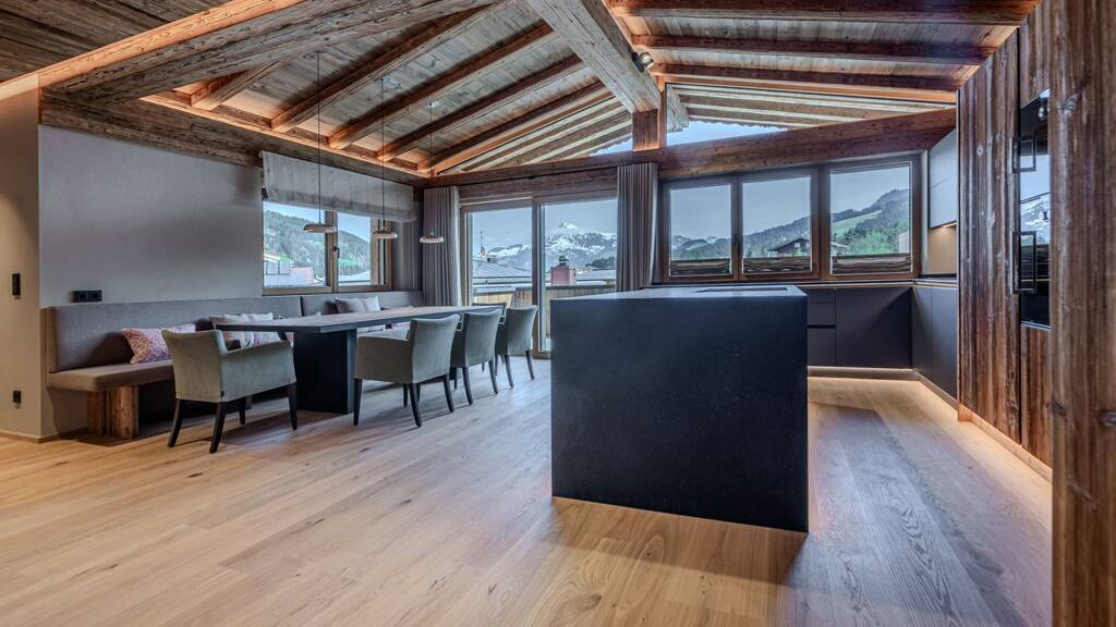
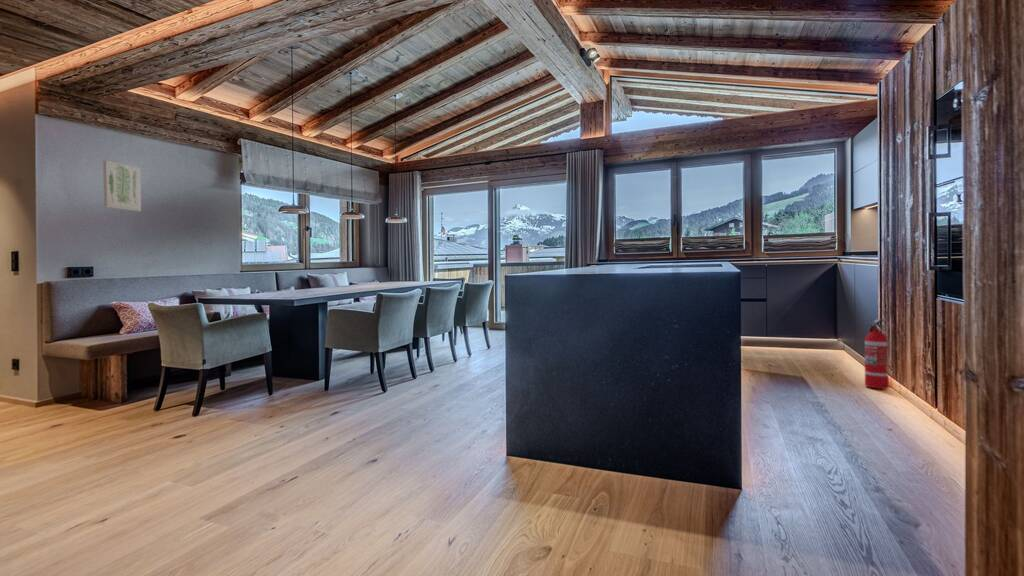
+ wall art [102,160,142,212]
+ fire extinguisher [864,318,890,390]
